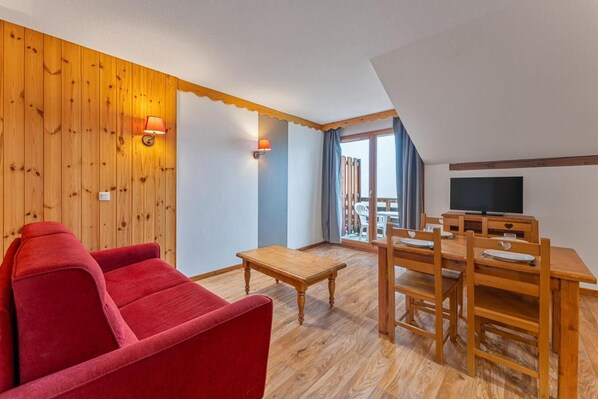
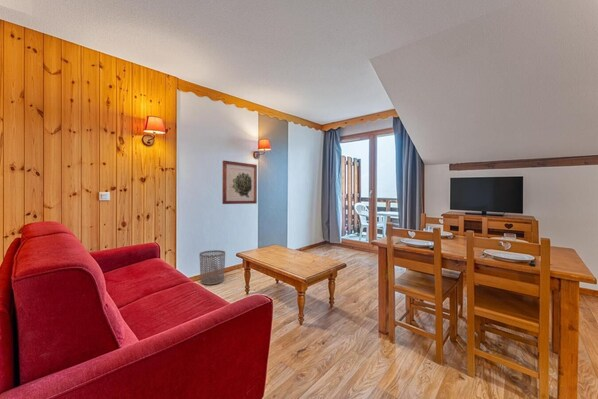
+ waste bin [199,249,226,286]
+ wall art [221,160,258,205]
